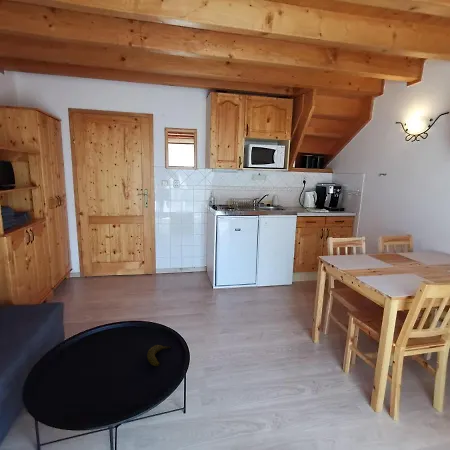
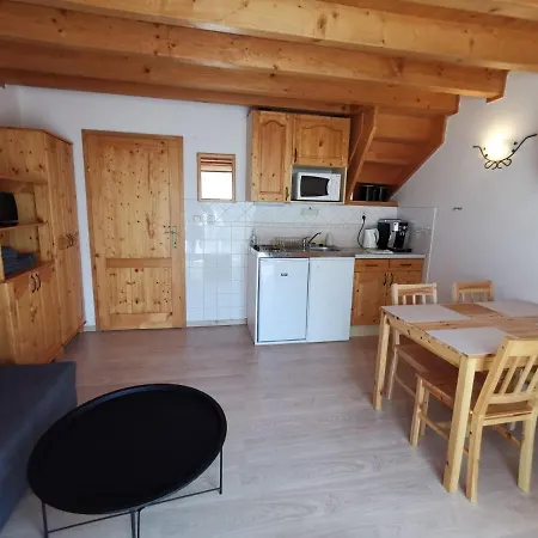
- fruit [146,344,172,367]
